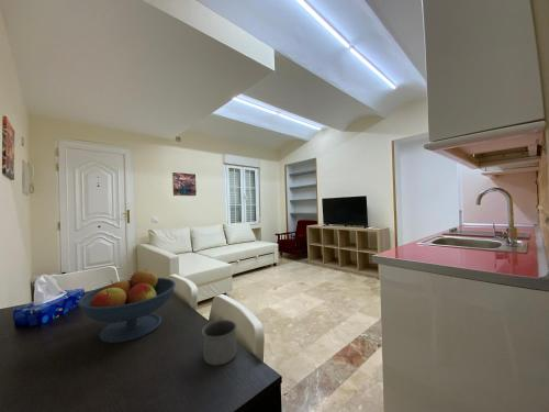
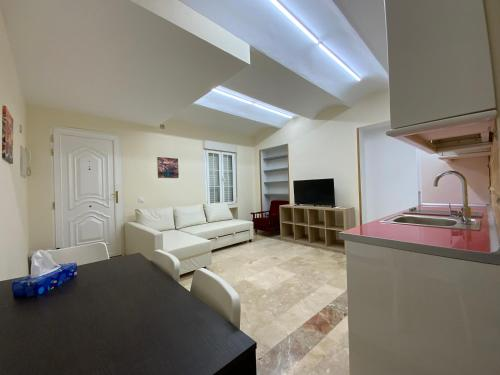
- mug [201,314,238,366]
- fruit bowl [76,270,177,344]
